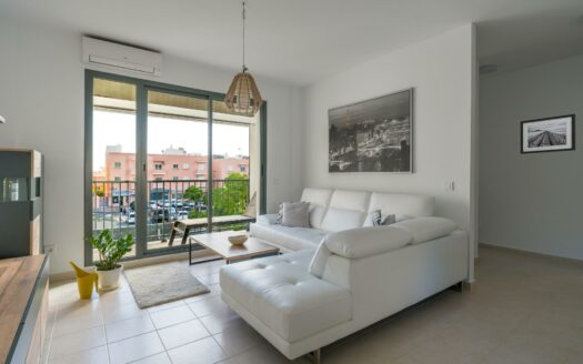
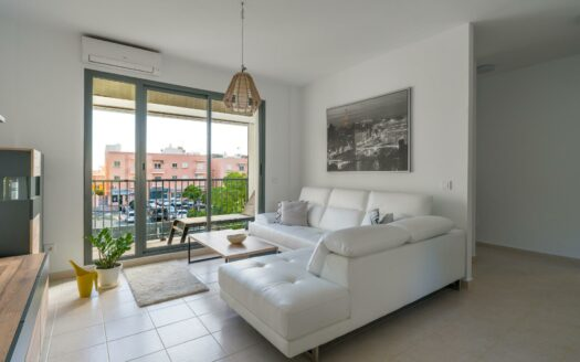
- wall art [520,113,576,155]
